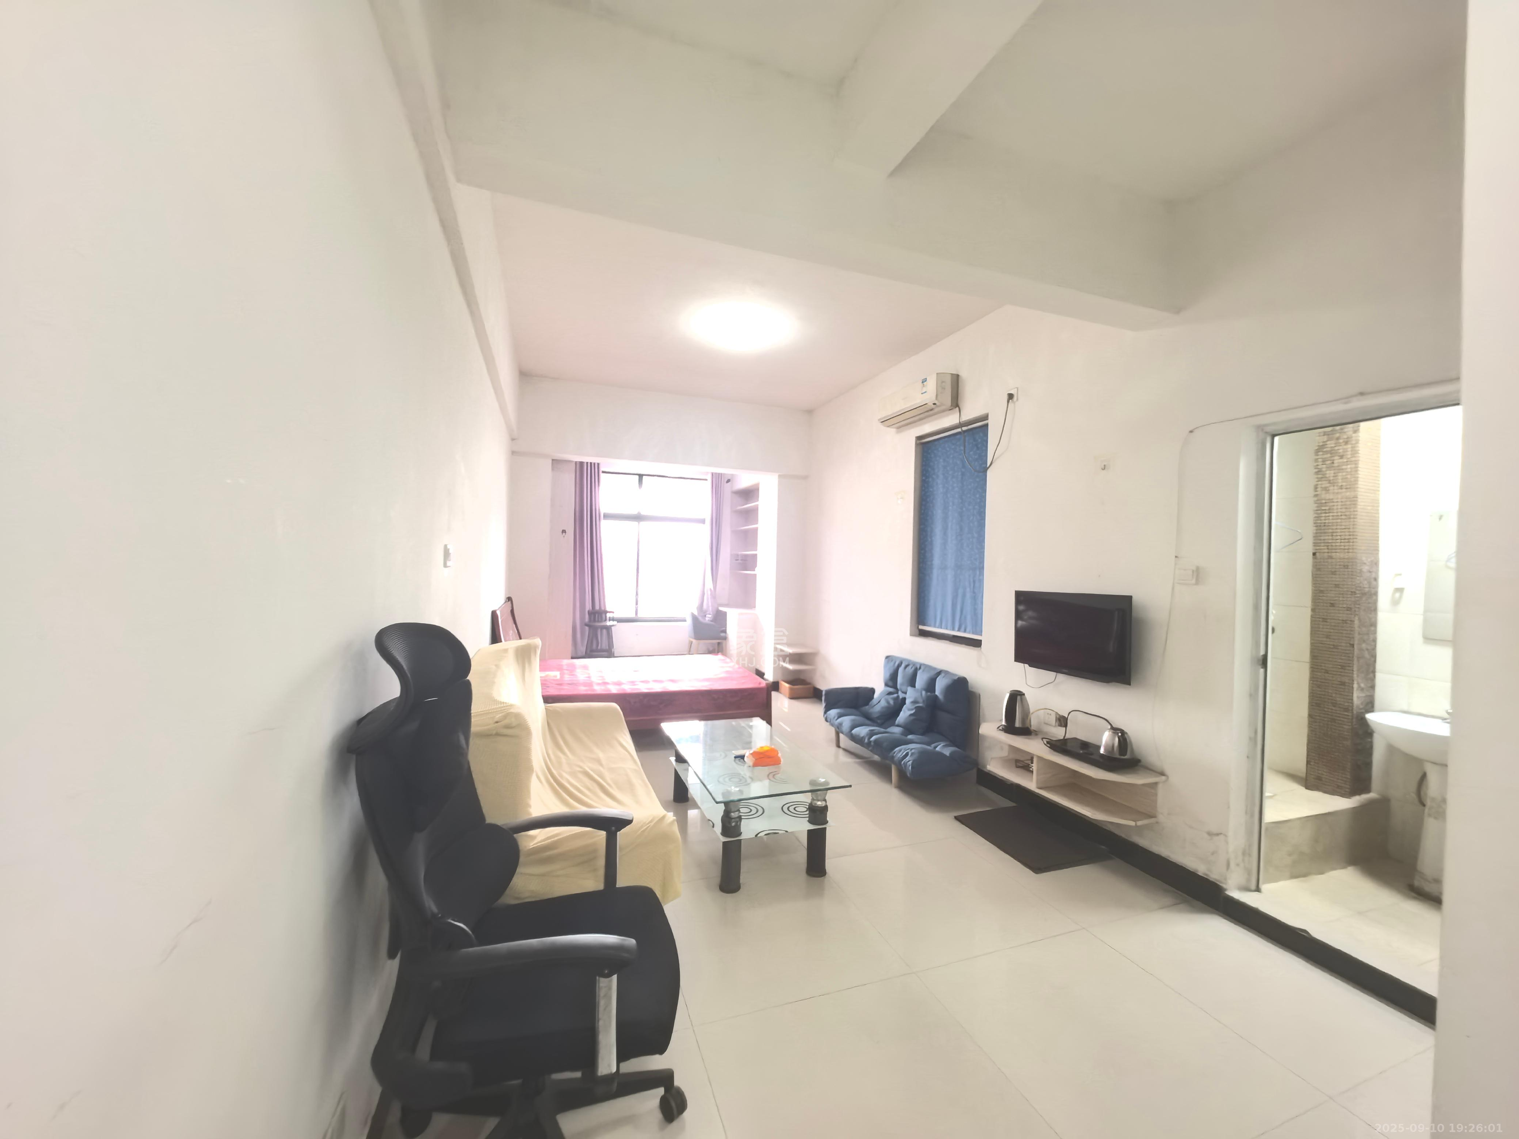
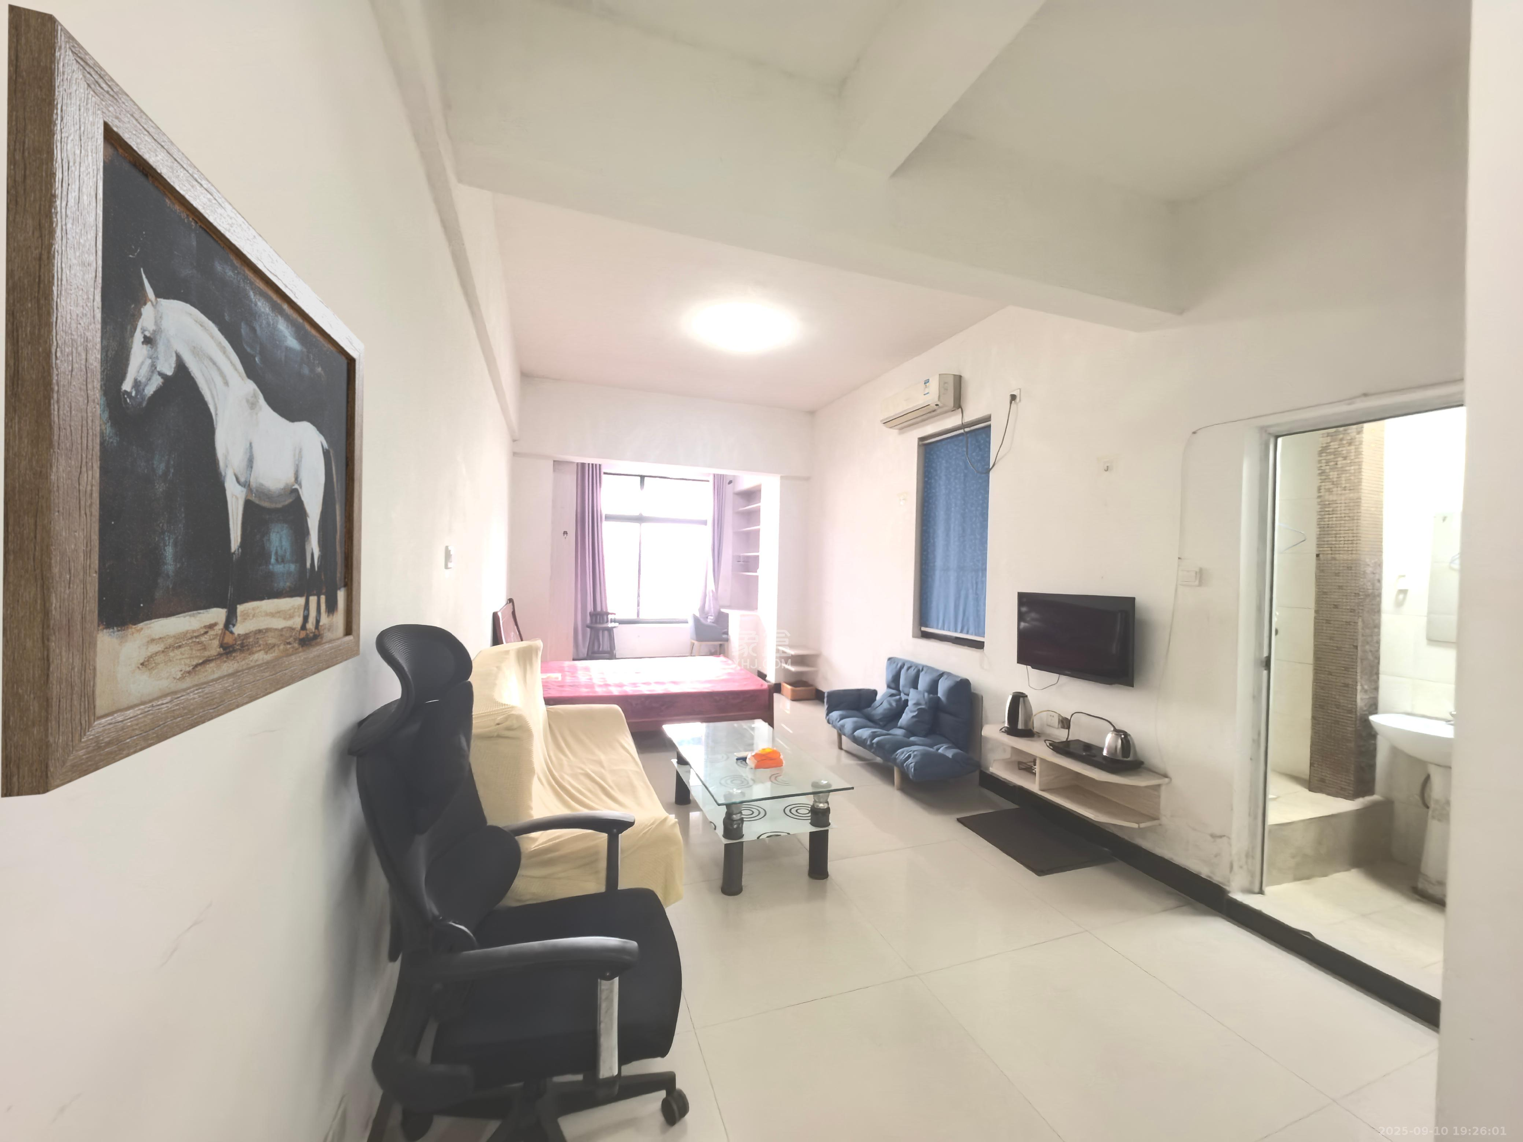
+ wall art [0,4,365,798]
